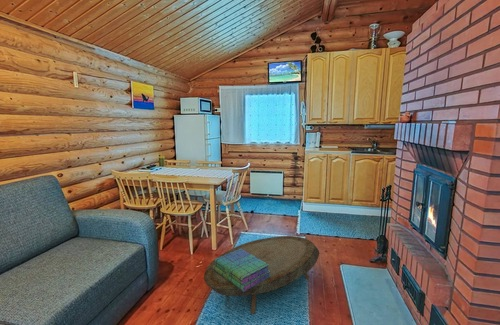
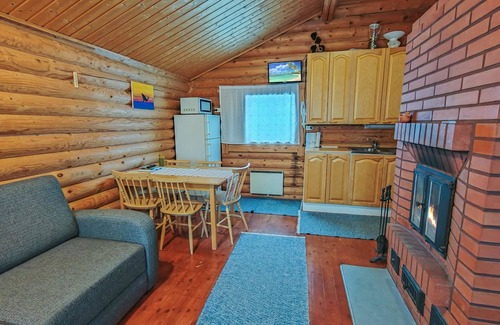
- coffee table [203,235,320,315]
- stack of books [213,249,271,292]
